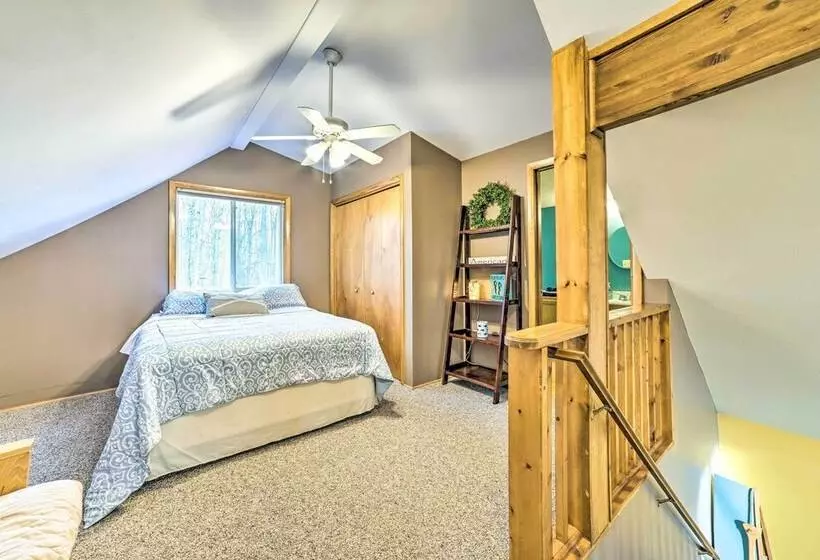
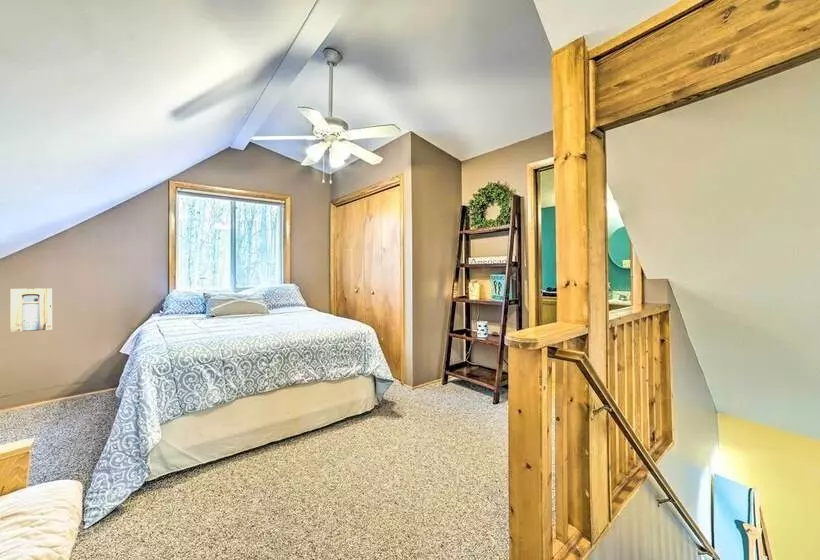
+ wall art [9,287,53,333]
